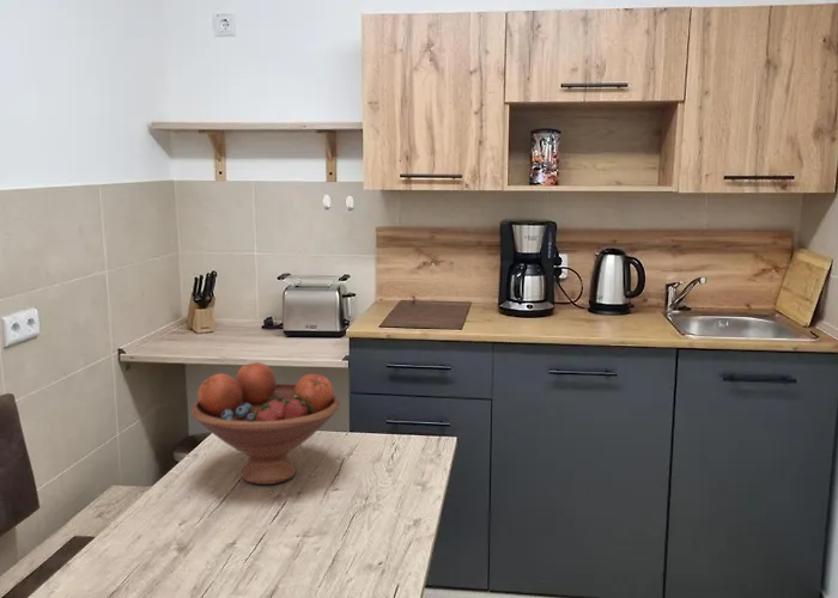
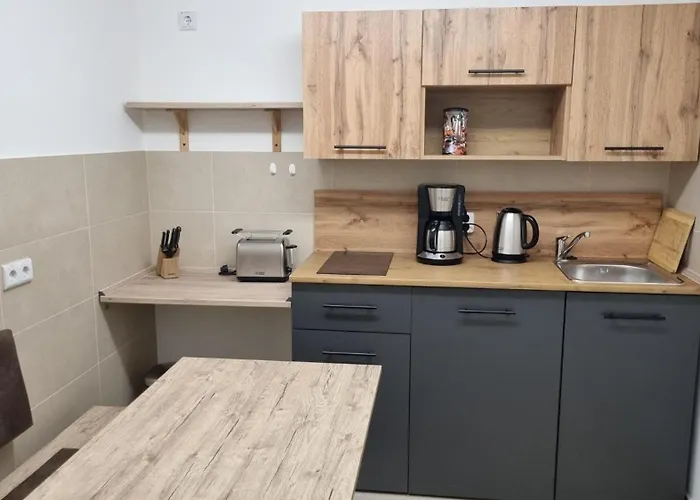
- fruit bowl [190,361,341,486]
